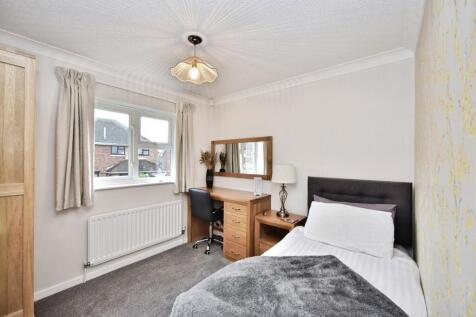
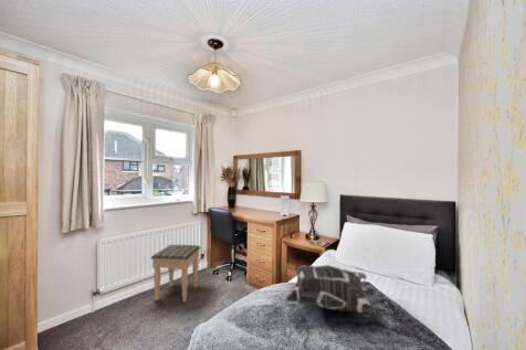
+ decorative pillow [285,264,378,315]
+ footstool [150,244,202,303]
